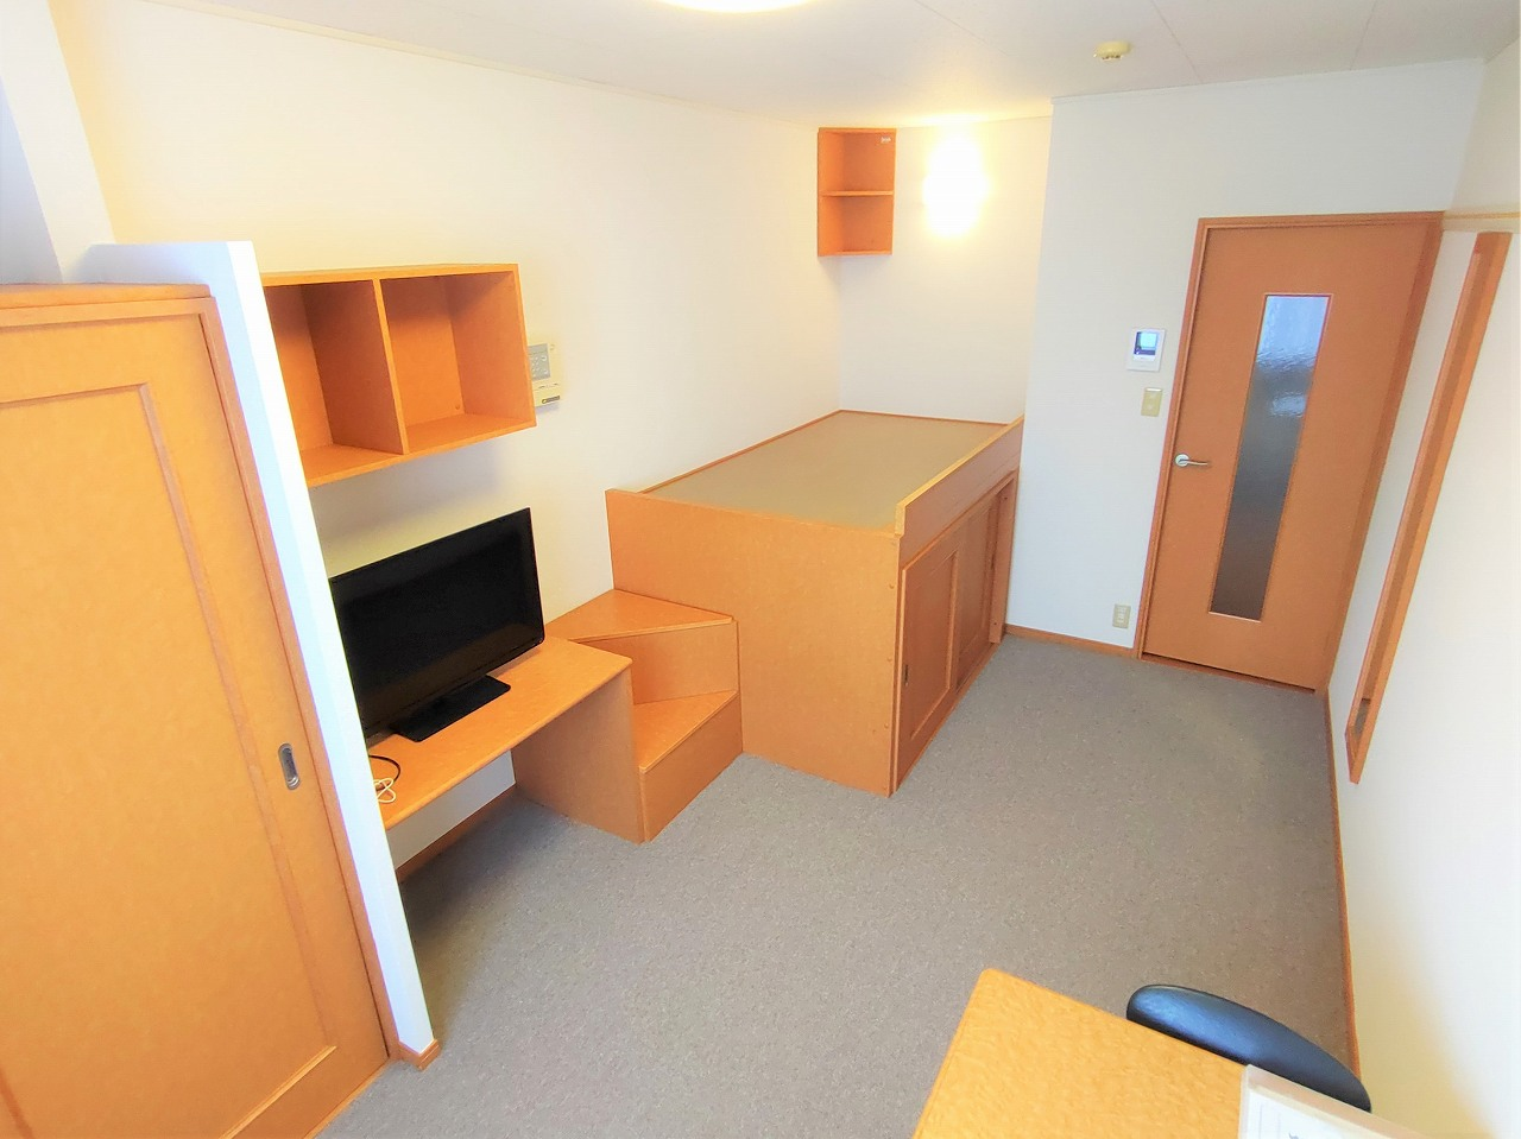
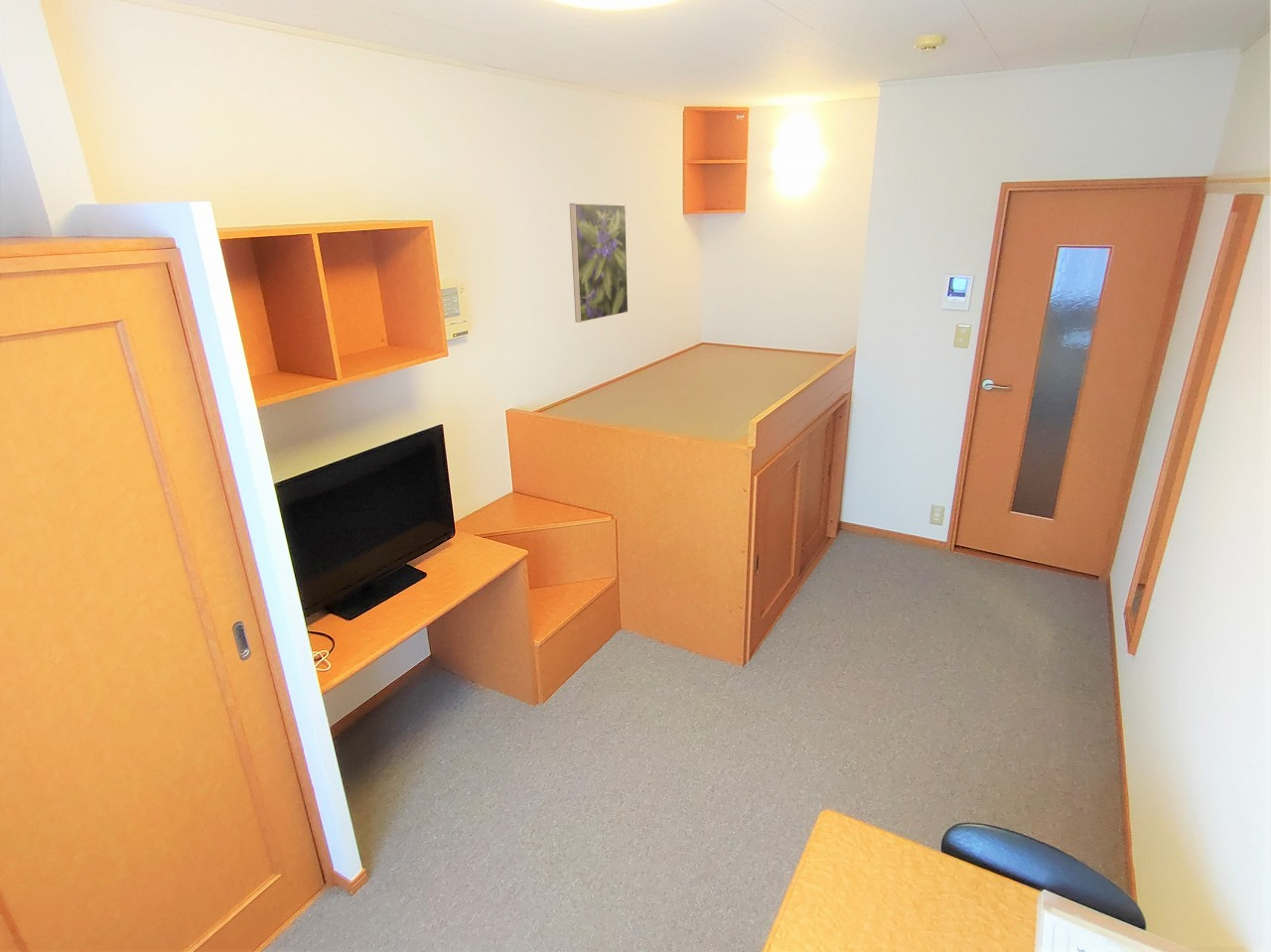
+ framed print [569,203,630,324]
